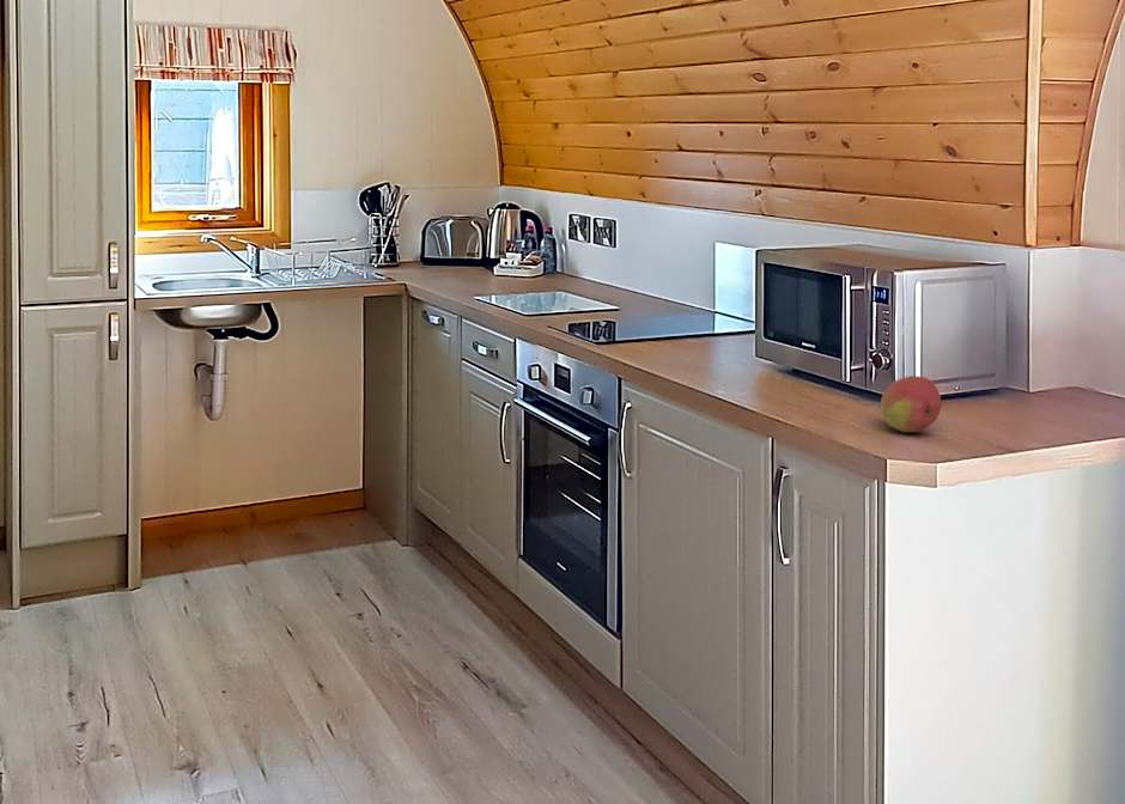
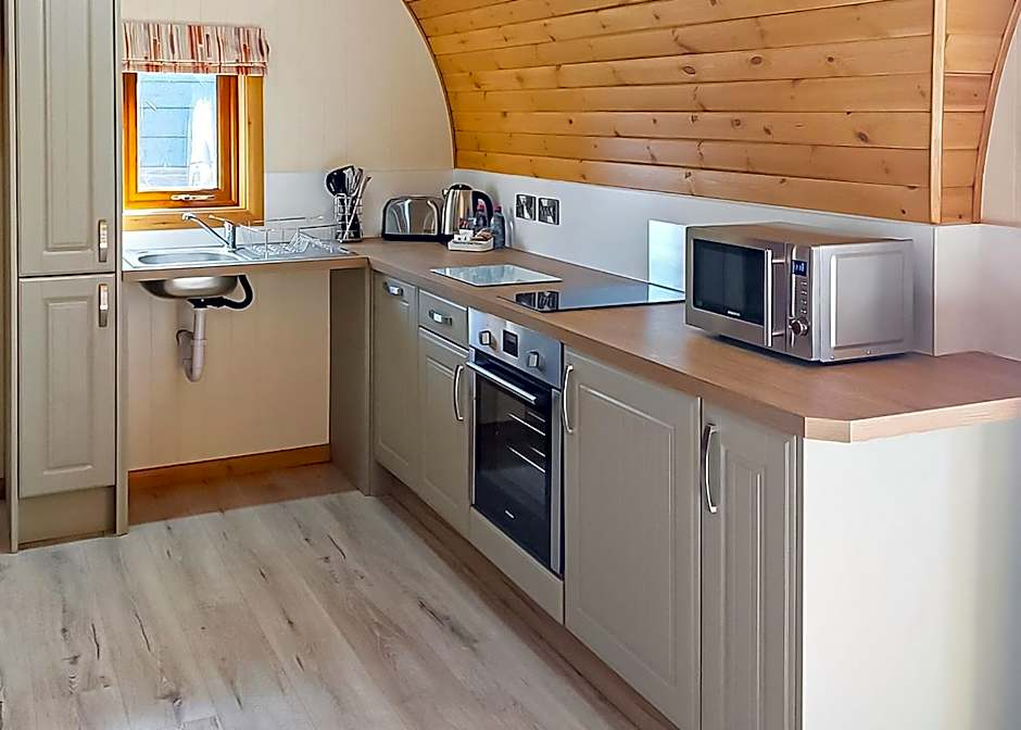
- fruit [880,374,943,433]
